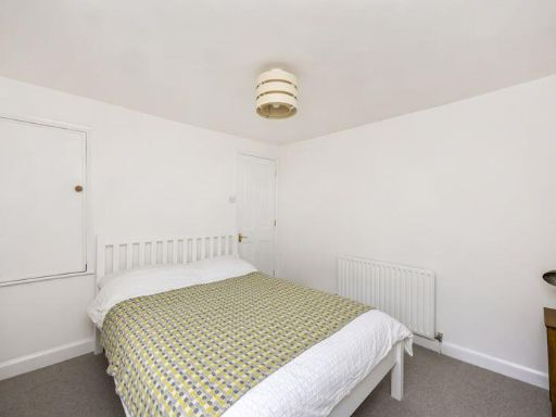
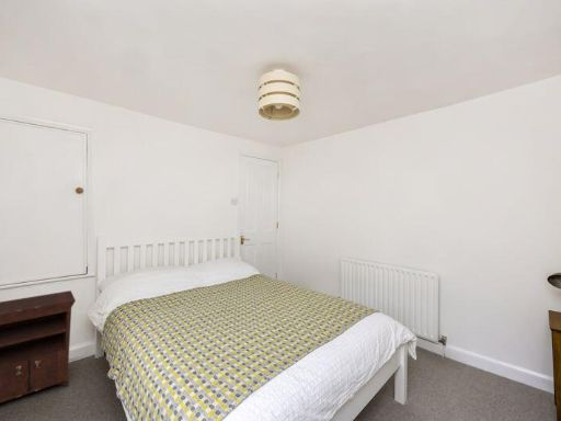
+ nightstand [0,289,77,403]
